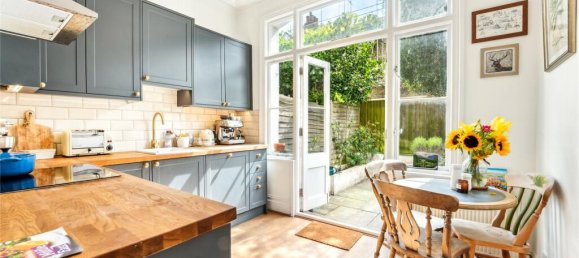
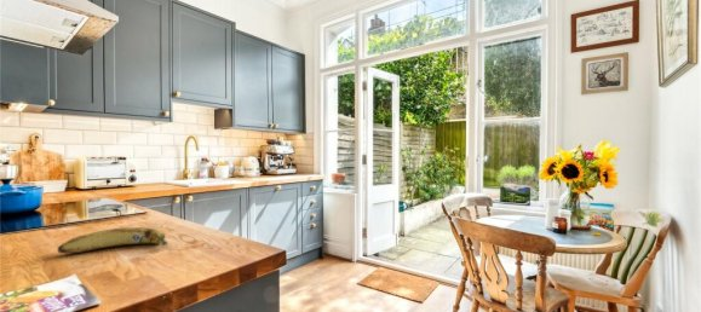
+ fruit [57,226,169,254]
